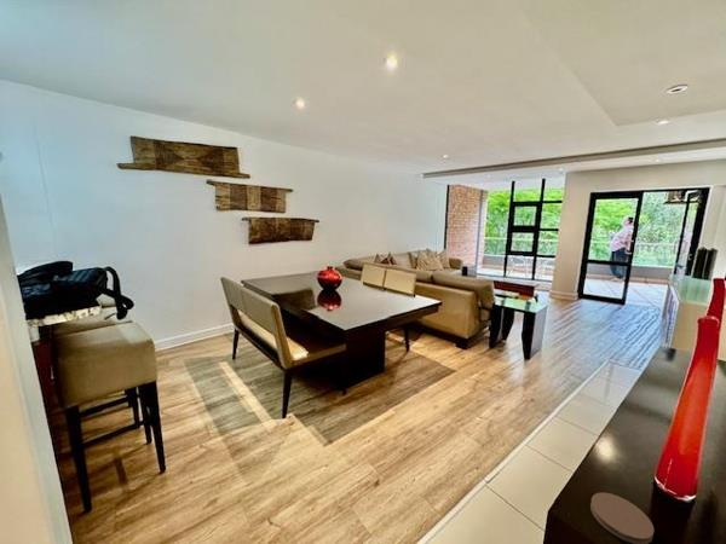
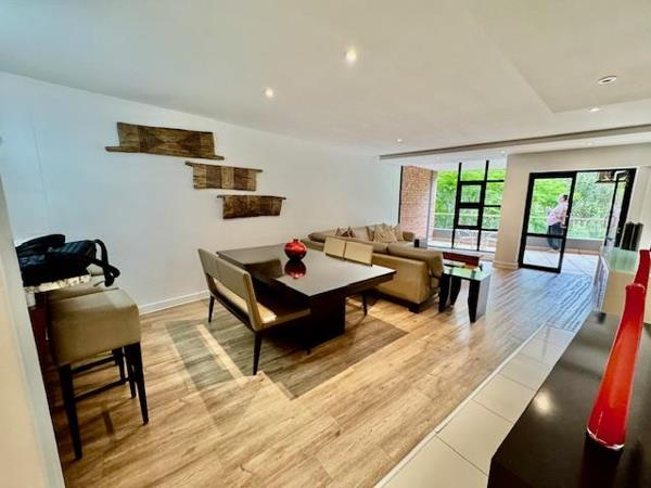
- coaster [589,491,656,544]
